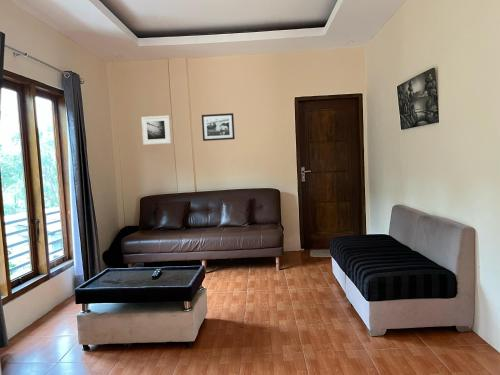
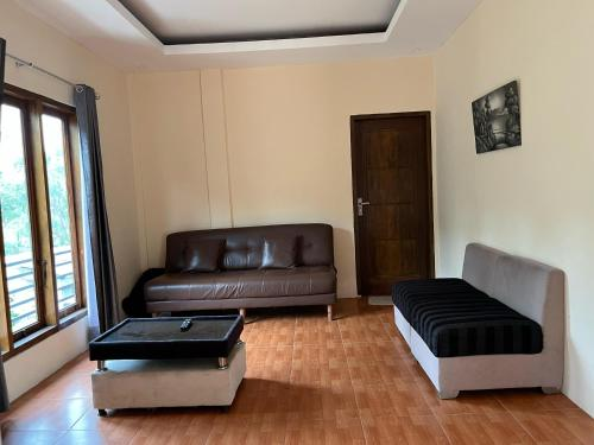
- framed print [140,115,172,146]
- picture frame [201,112,236,142]
